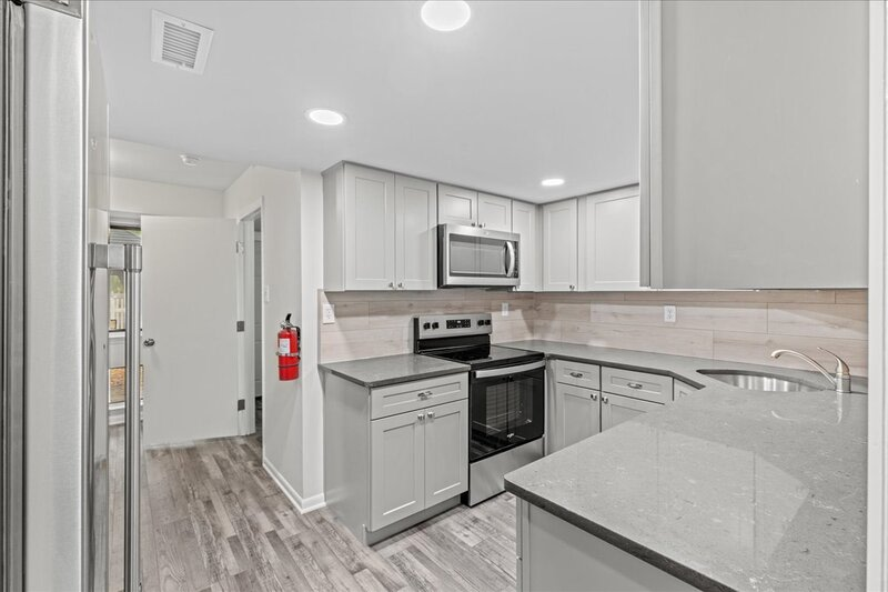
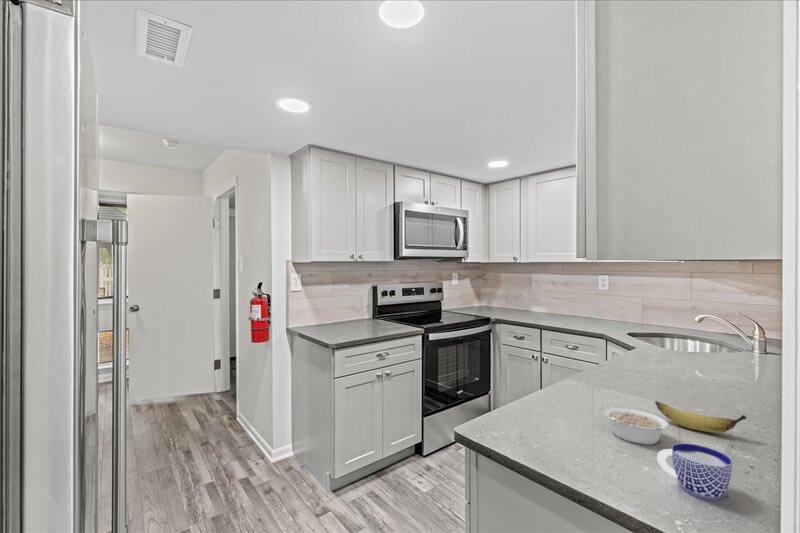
+ cup [656,443,733,502]
+ legume [603,407,669,446]
+ banana [654,400,748,434]
